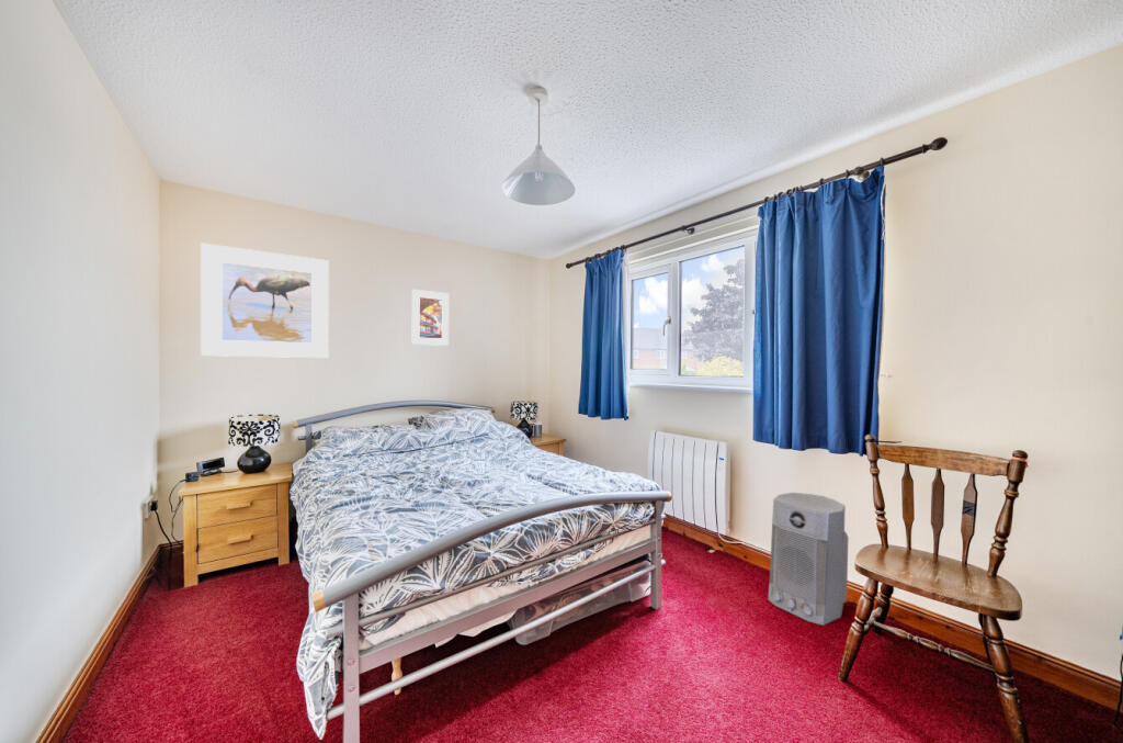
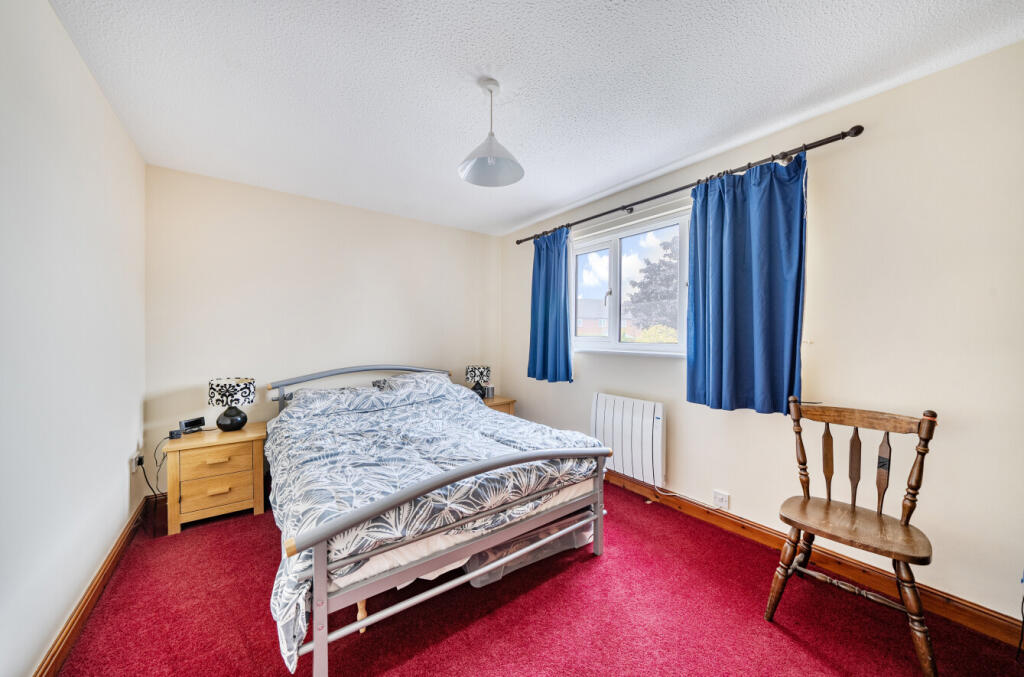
- air purifier [767,492,850,627]
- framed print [411,289,450,347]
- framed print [200,243,330,359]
